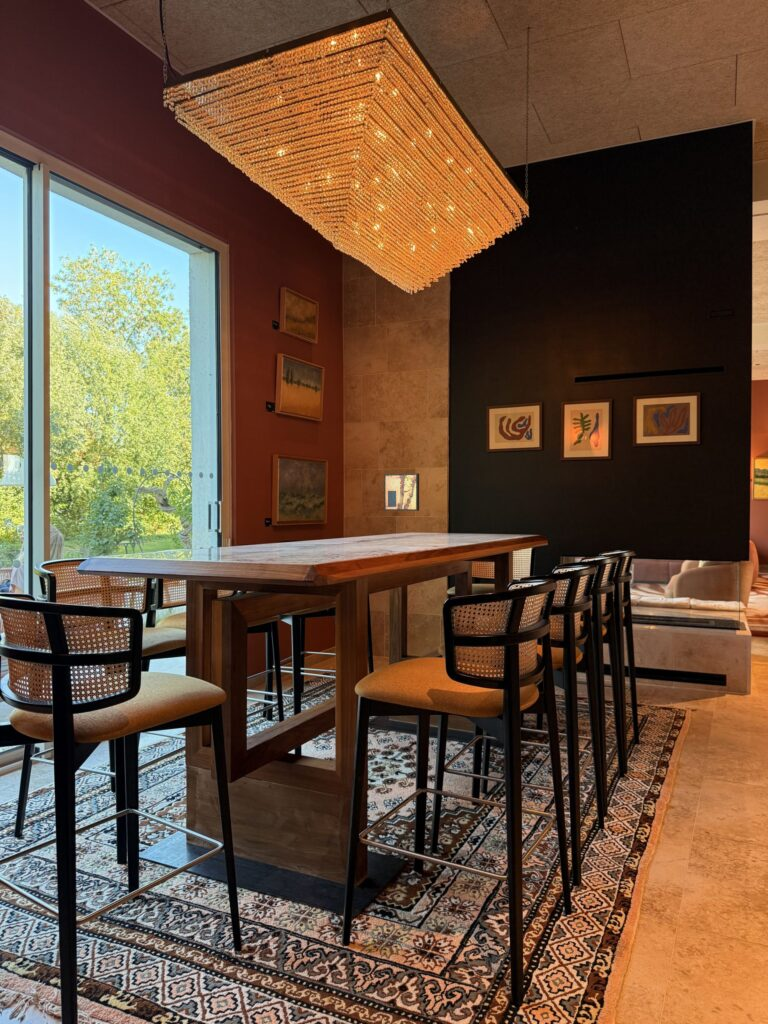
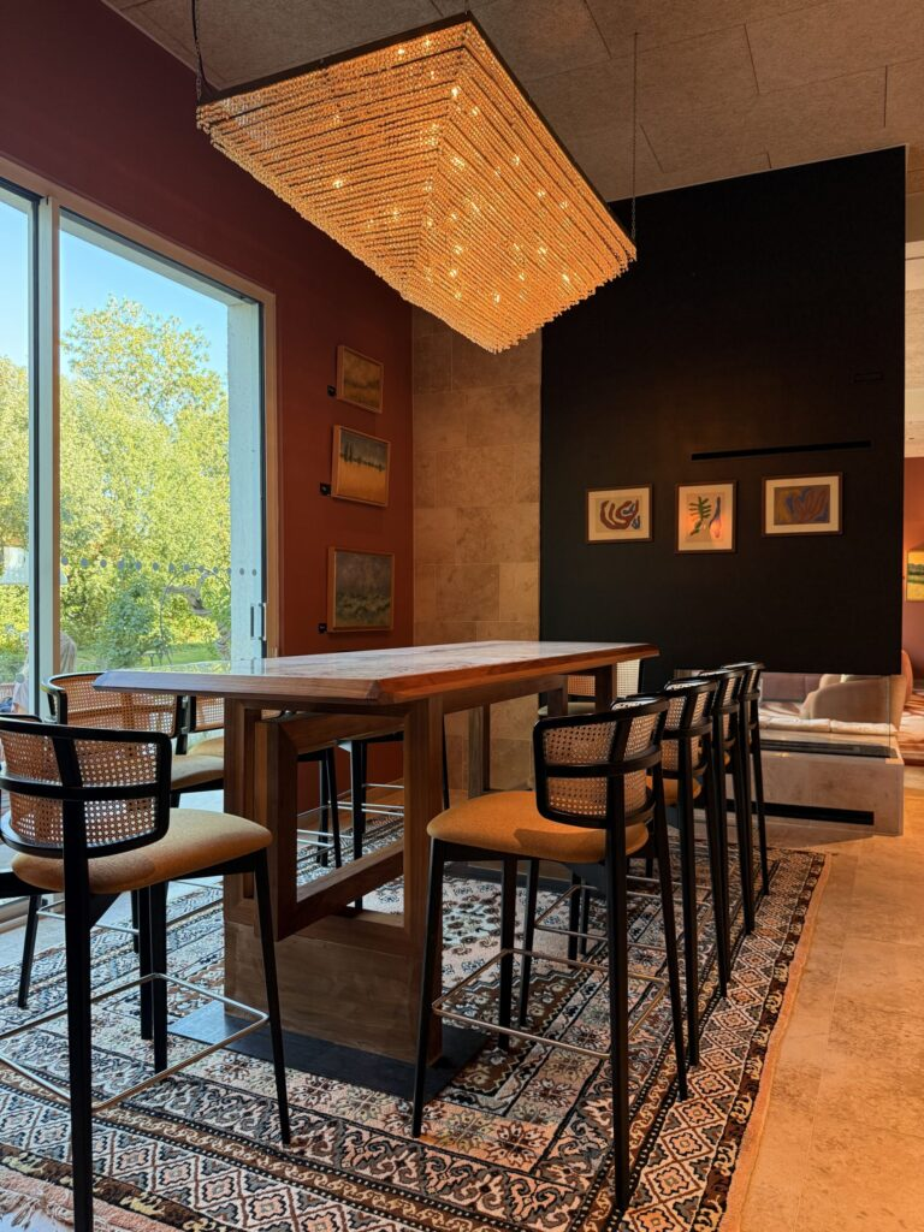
- wall art [383,472,420,512]
